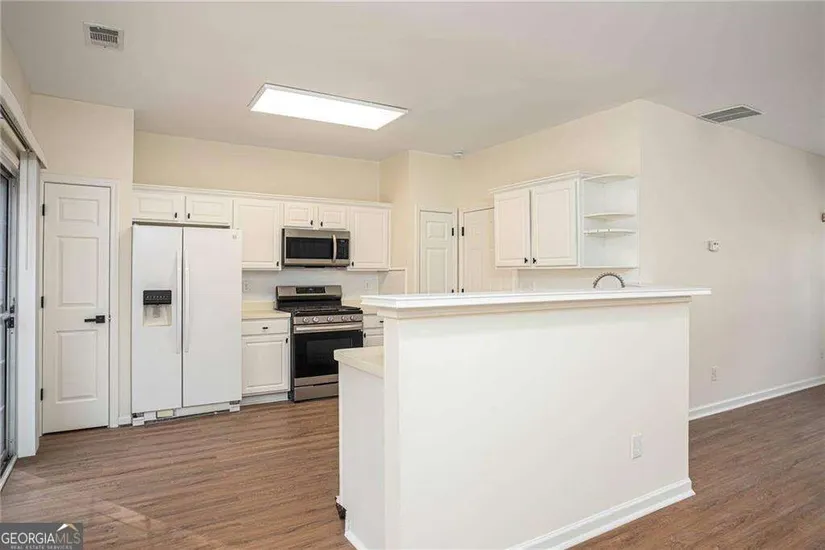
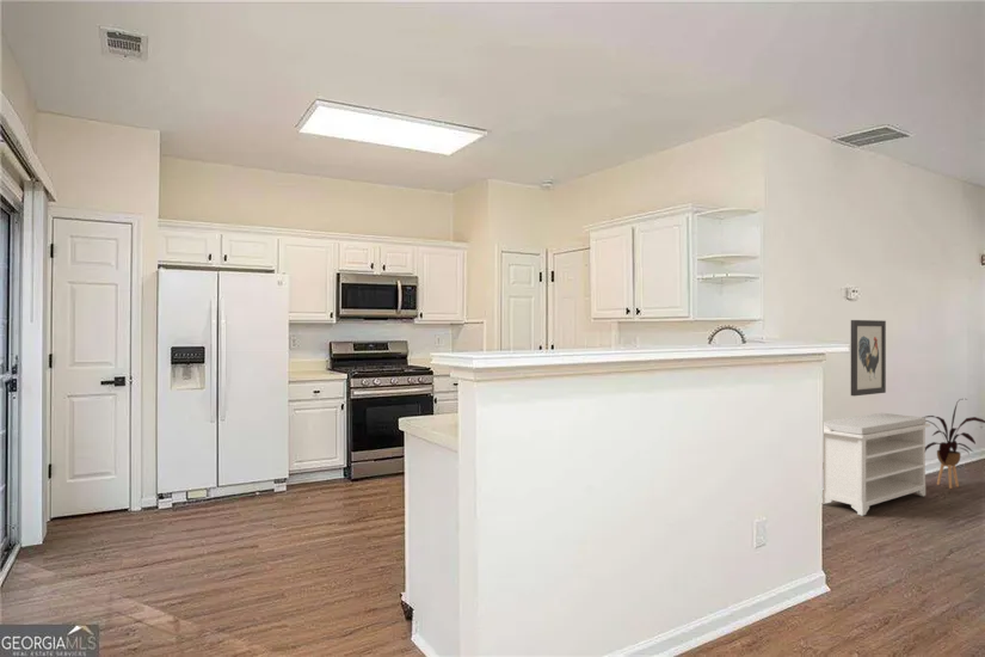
+ bench [823,412,931,517]
+ wall art [850,319,887,398]
+ house plant [922,398,985,490]
